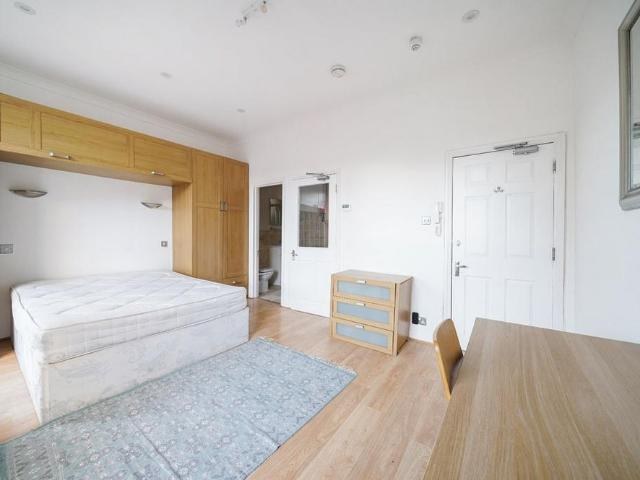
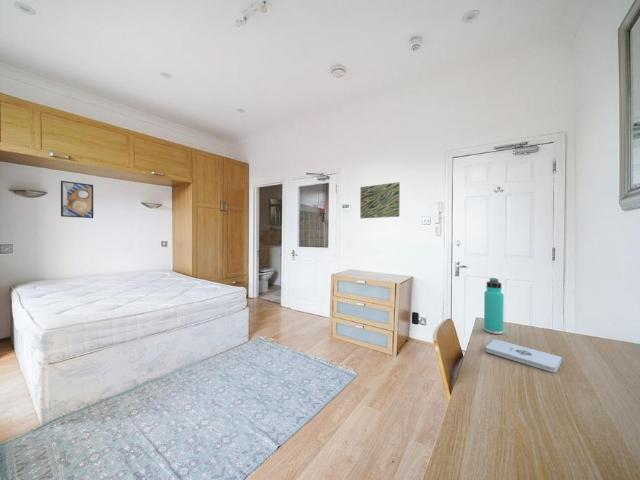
+ thermos bottle [483,277,505,335]
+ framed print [60,180,94,219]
+ wall art [359,181,401,219]
+ notepad [485,338,563,373]
